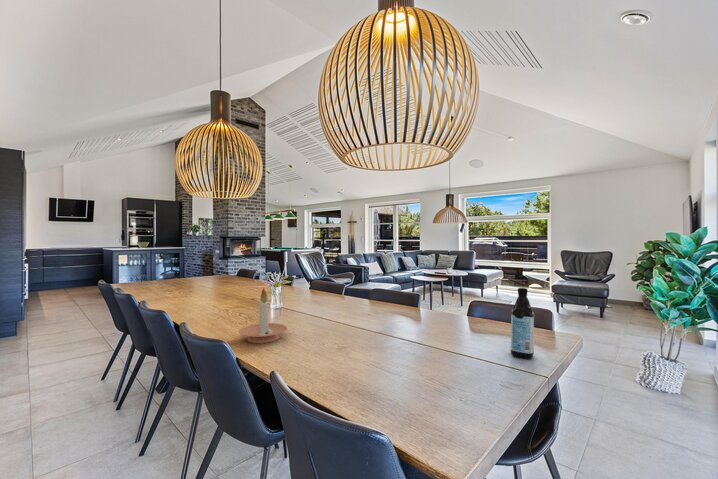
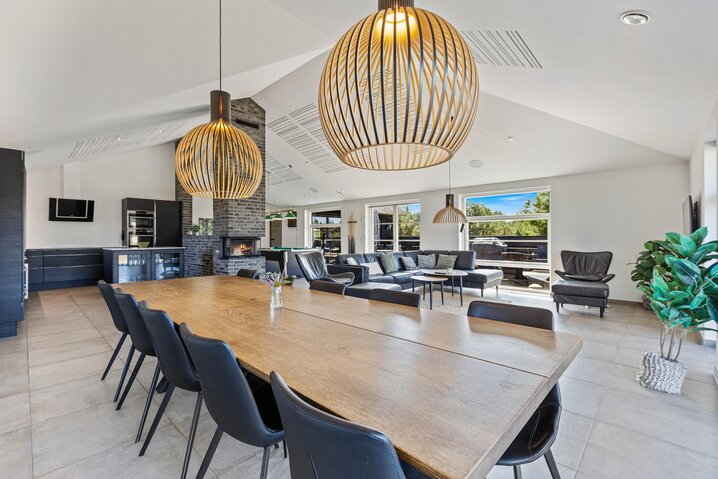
- water bottle [510,287,536,360]
- candle holder [238,287,288,344]
